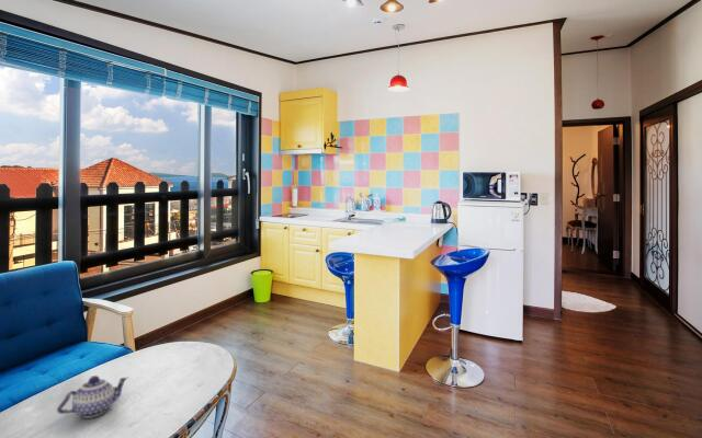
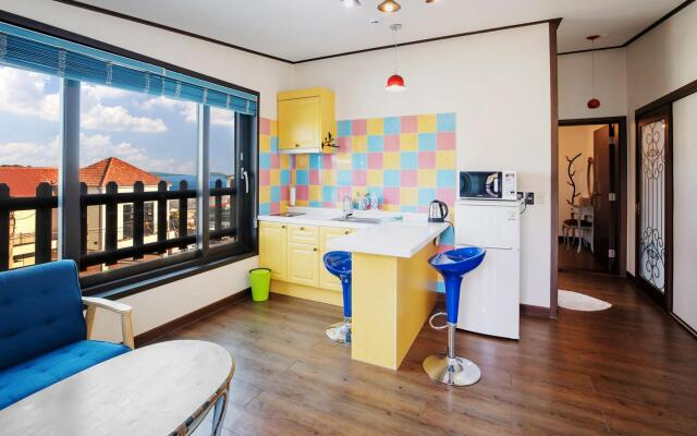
- teapot [56,374,131,419]
